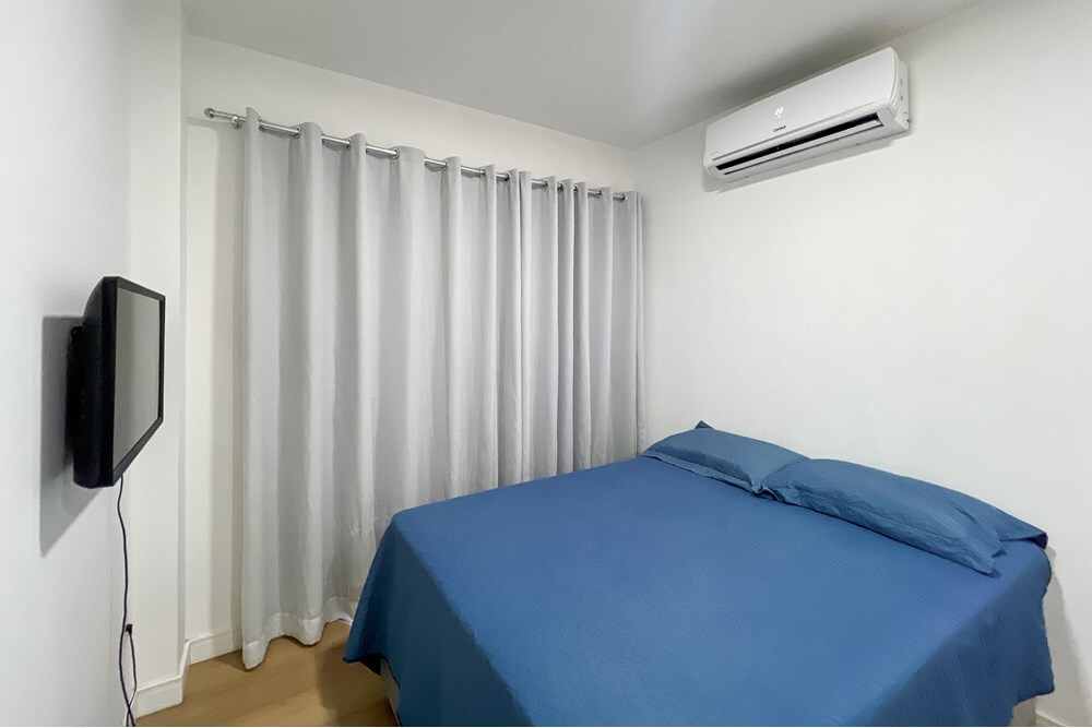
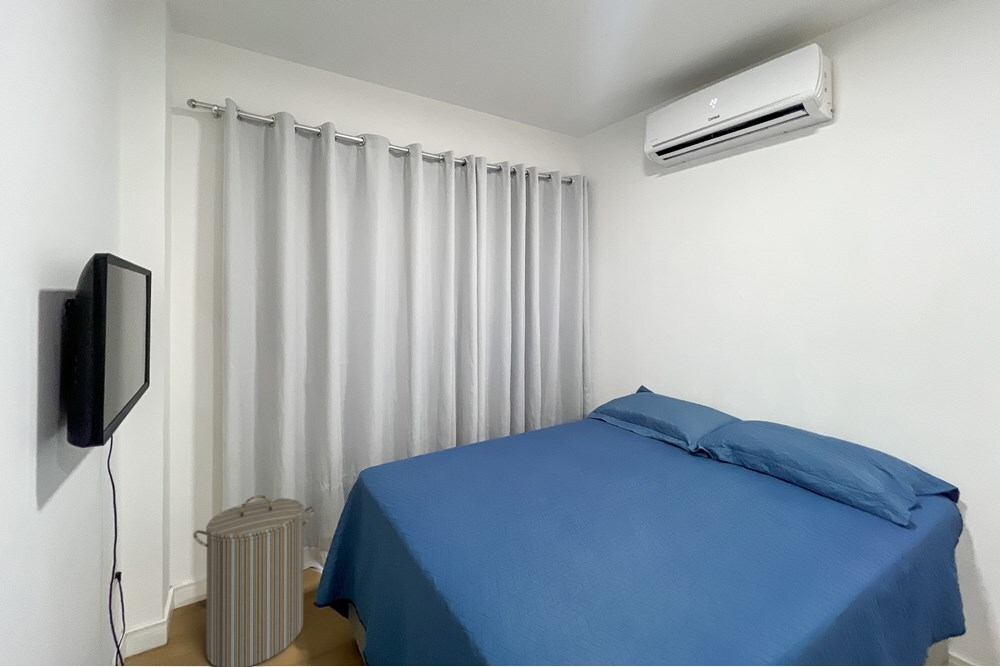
+ laundry hamper [192,494,316,667]
